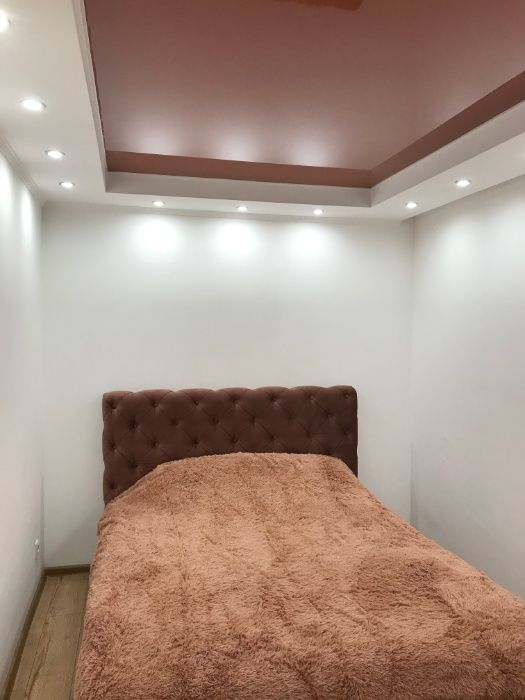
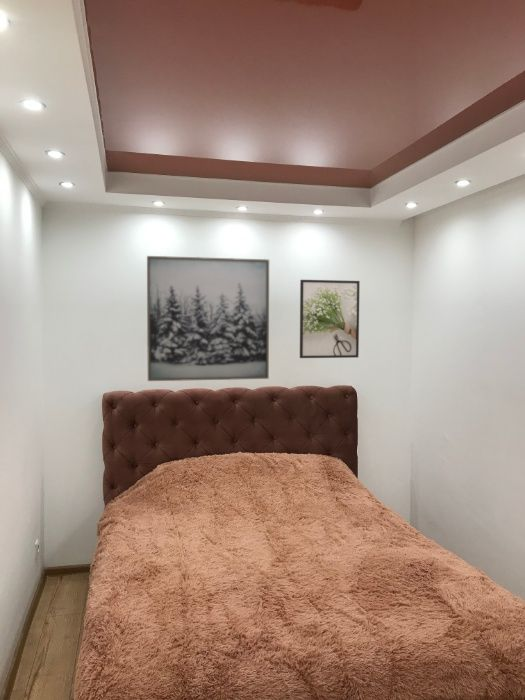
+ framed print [299,279,361,359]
+ wall art [146,255,270,382]
